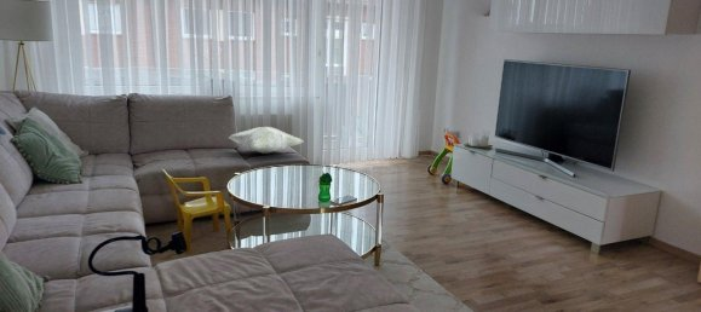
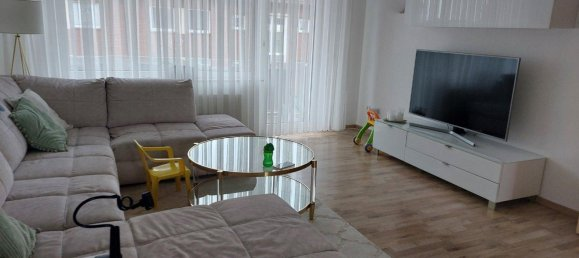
- decorative pillow [226,126,304,155]
